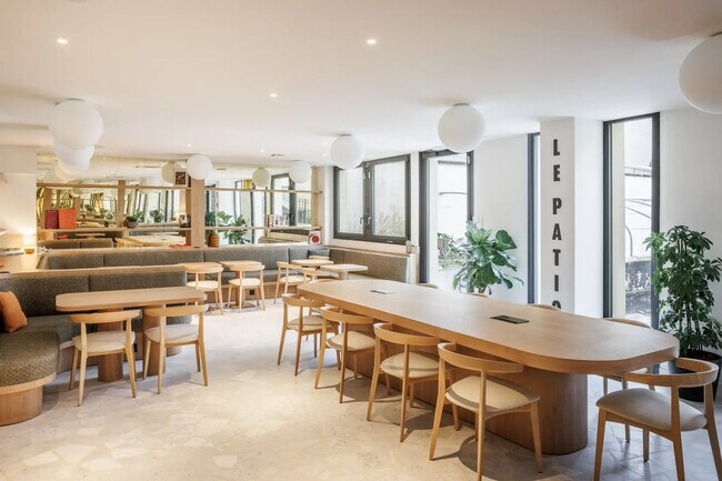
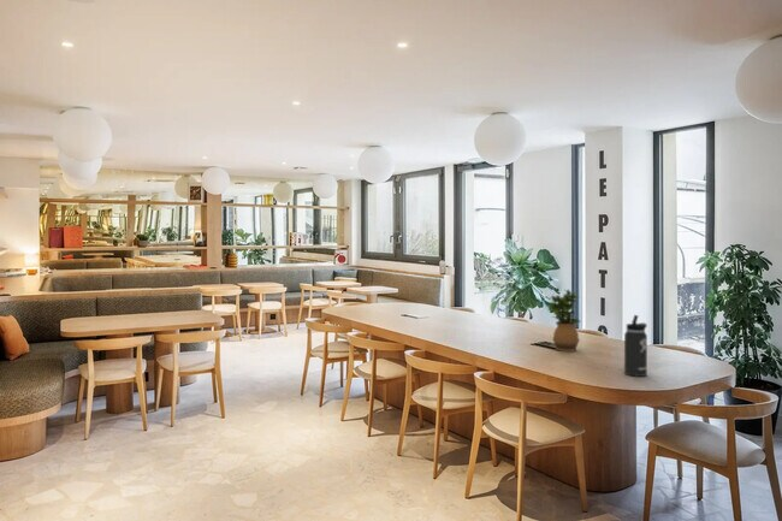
+ thermos bottle [623,314,648,378]
+ potted plant [547,289,582,353]
